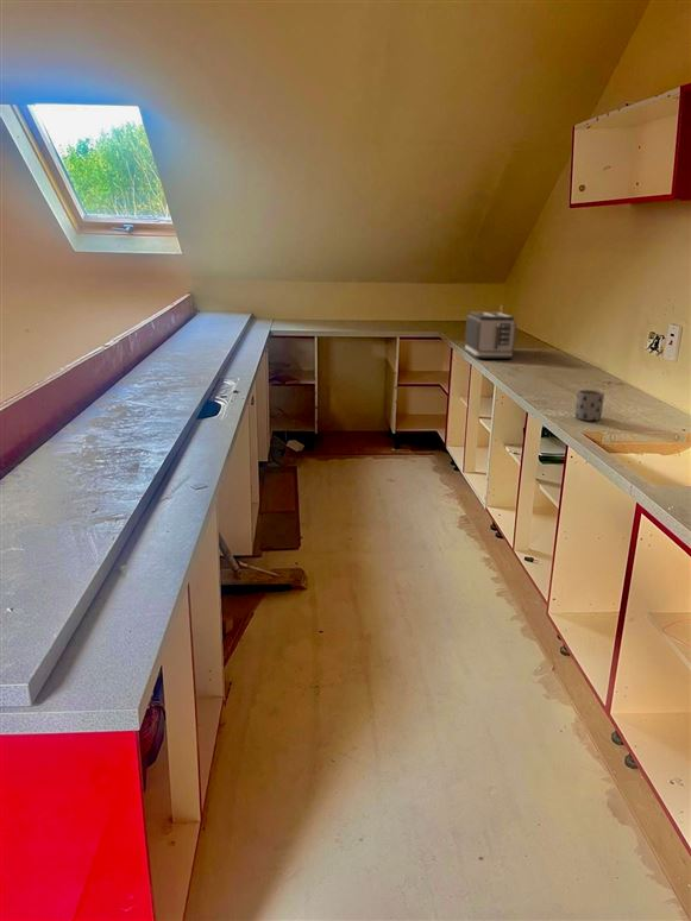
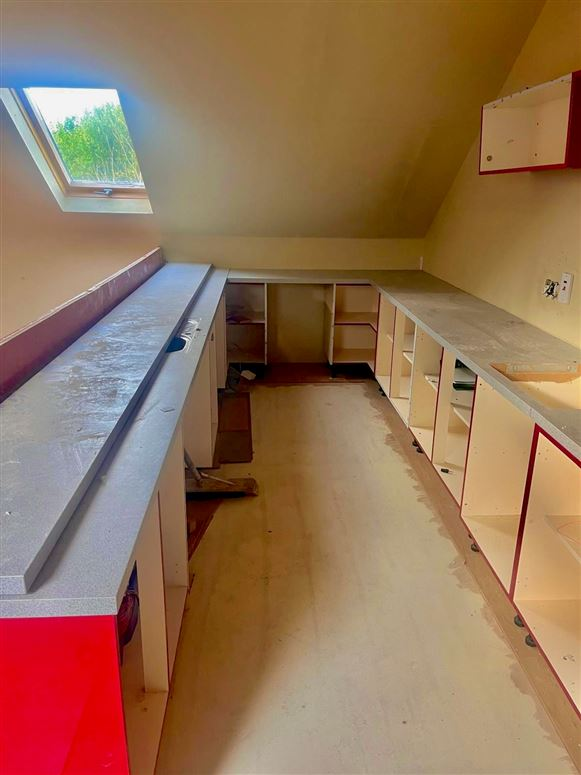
- mug [574,389,605,422]
- toaster [464,311,519,360]
